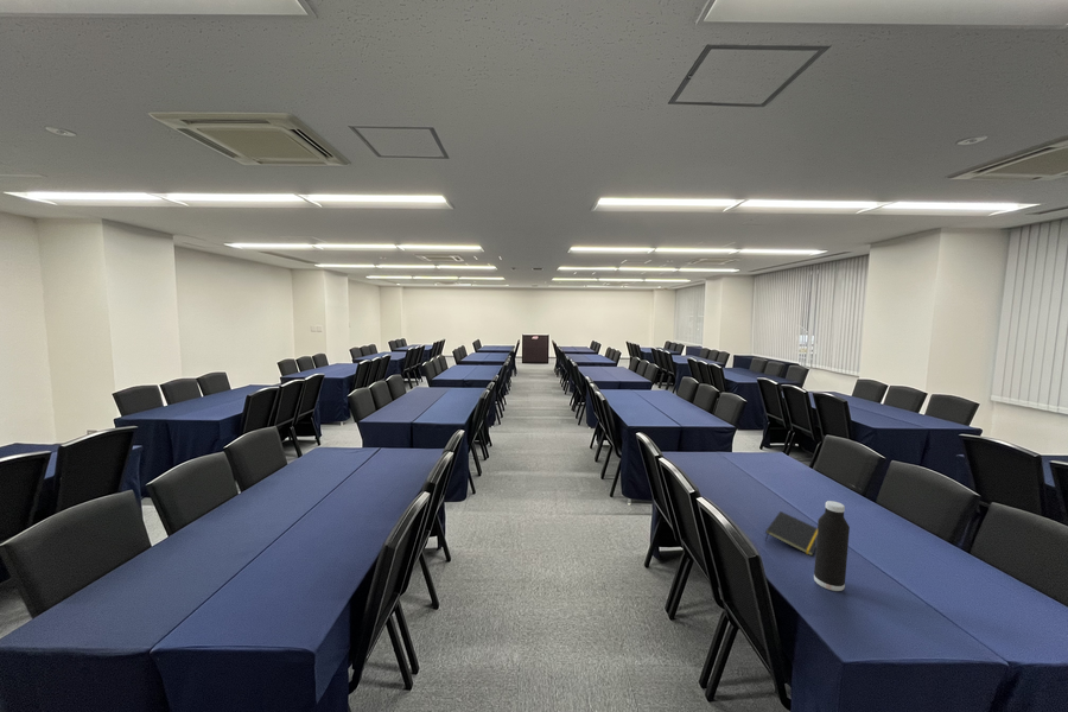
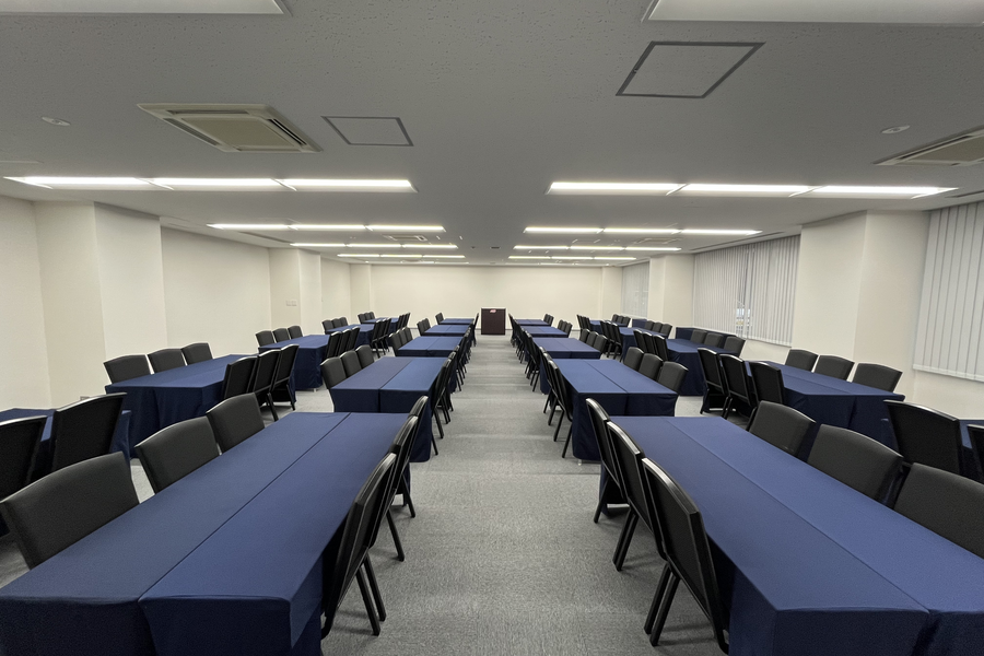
- notepad [764,510,818,557]
- water bottle [813,500,851,592]
